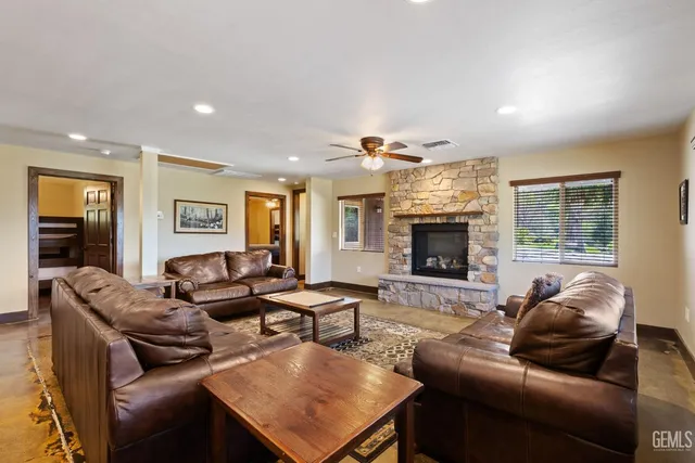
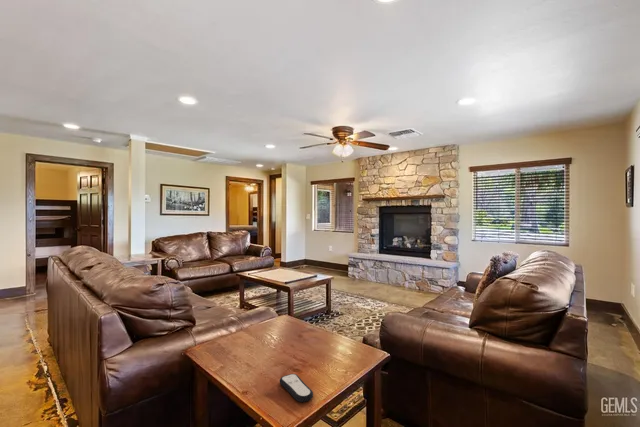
+ remote control [279,373,314,403]
